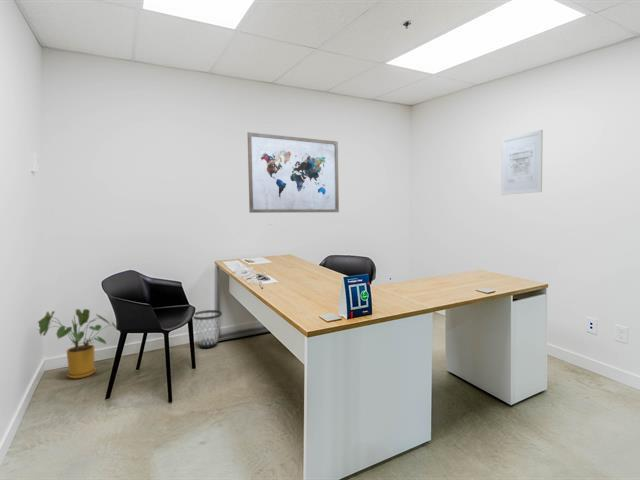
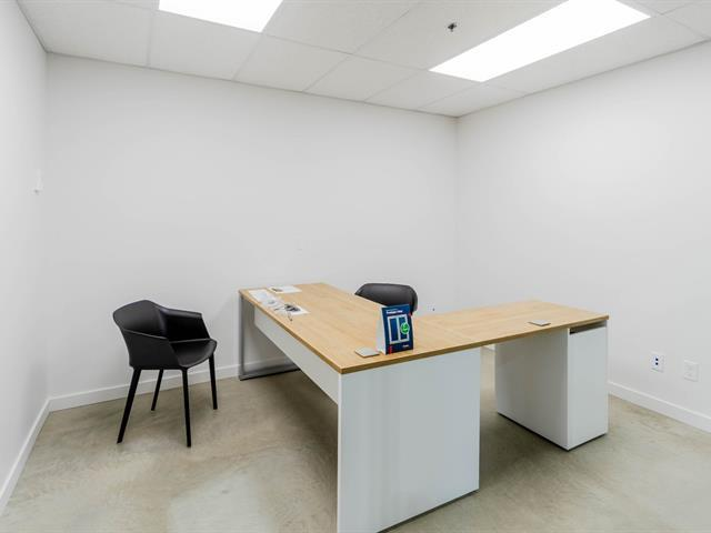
- house plant [37,308,118,379]
- wall art [500,129,544,196]
- wastebasket [192,309,223,349]
- wall art [246,131,340,214]
